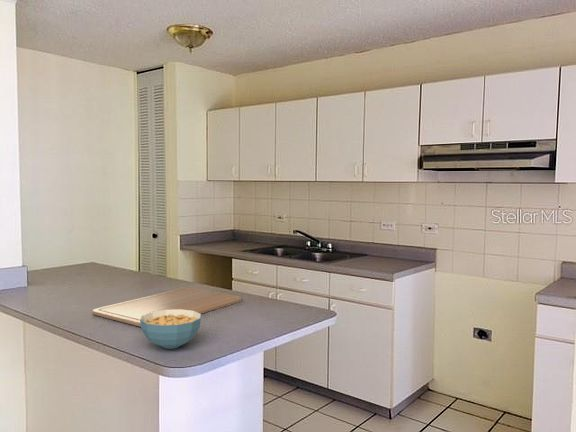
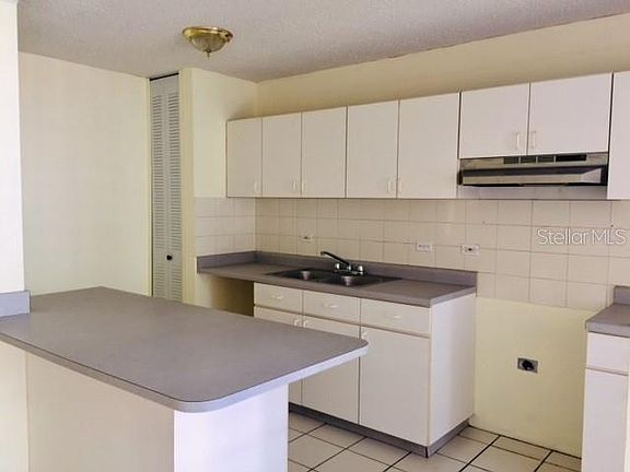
- chopping board [91,287,243,328]
- cereal bowl [140,309,202,350]
